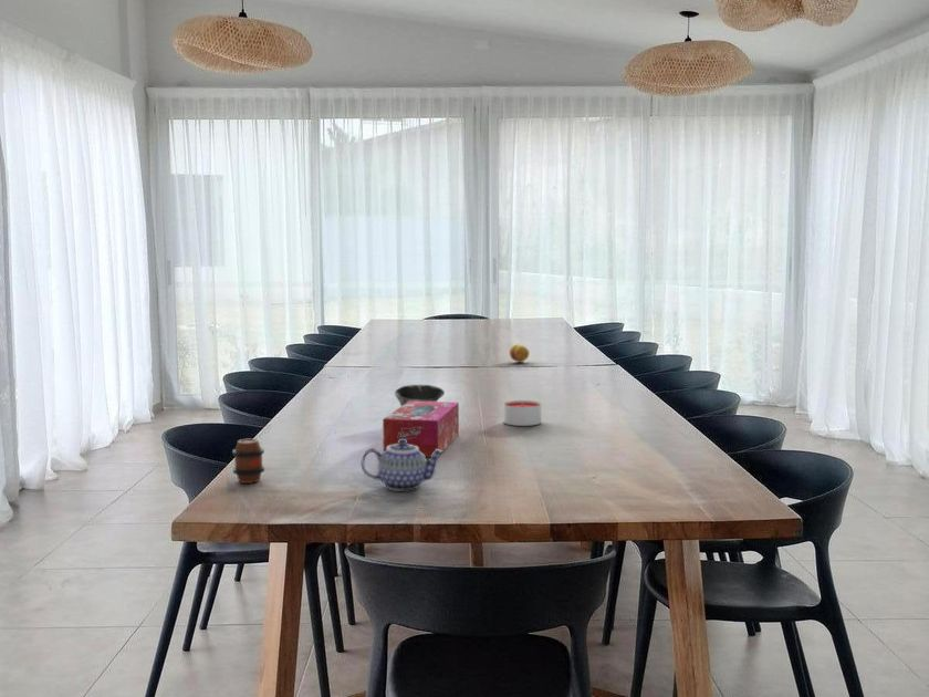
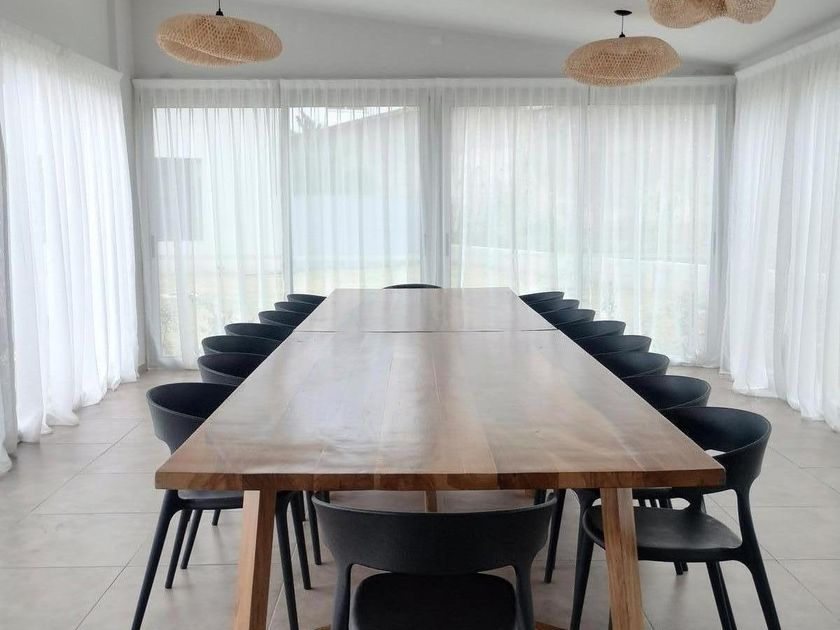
- teapot [359,439,445,492]
- tissue box [382,400,460,458]
- bowl [394,384,446,407]
- candle [503,399,543,427]
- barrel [231,438,265,485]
- fruit [509,343,530,363]
